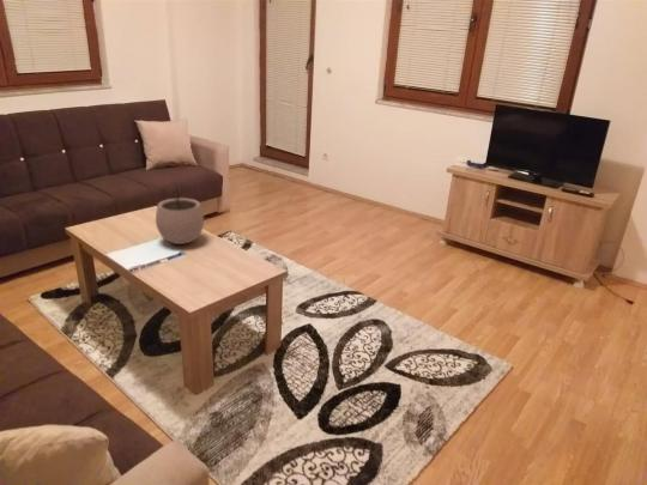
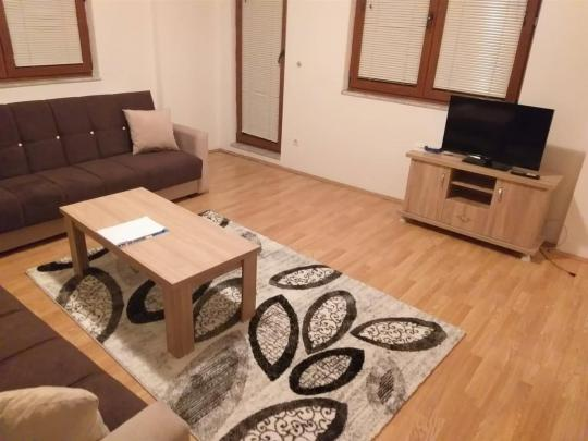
- plant pot [155,184,205,245]
